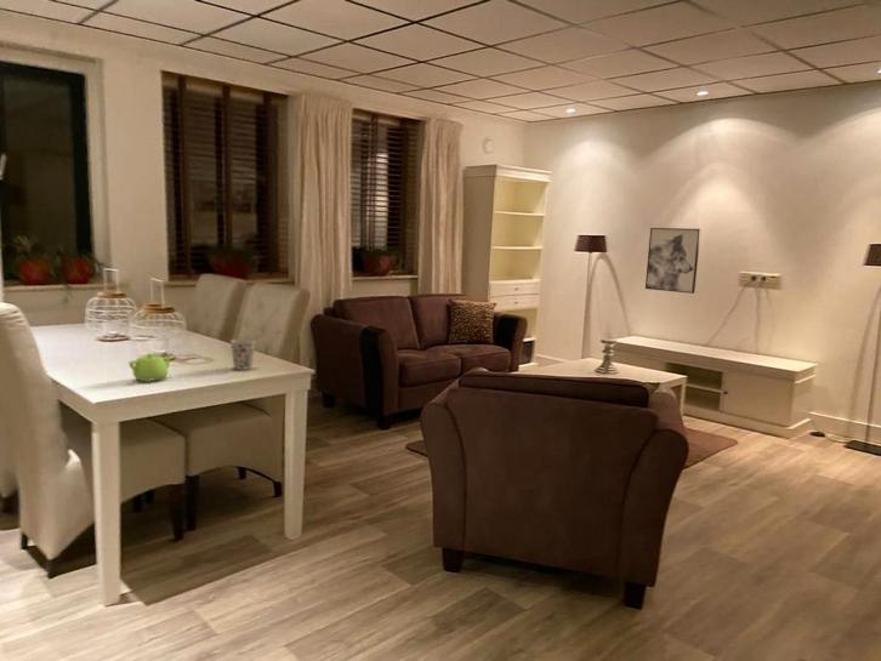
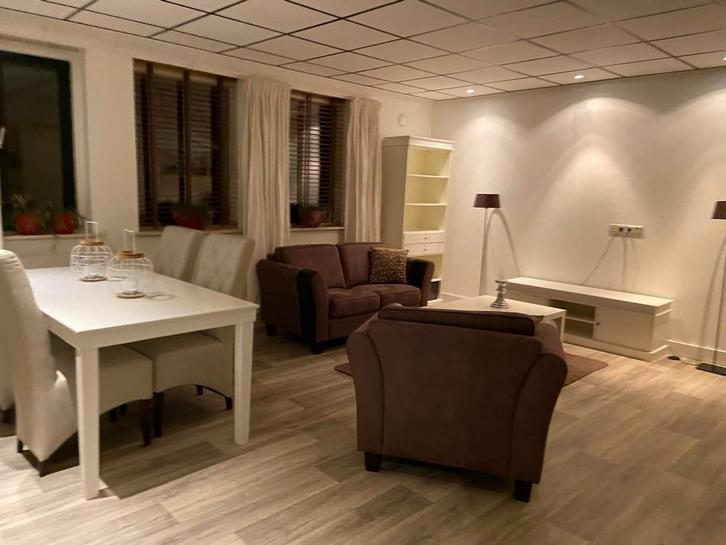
- cup [229,337,257,371]
- wall art [644,227,703,295]
- teapot [127,352,174,383]
